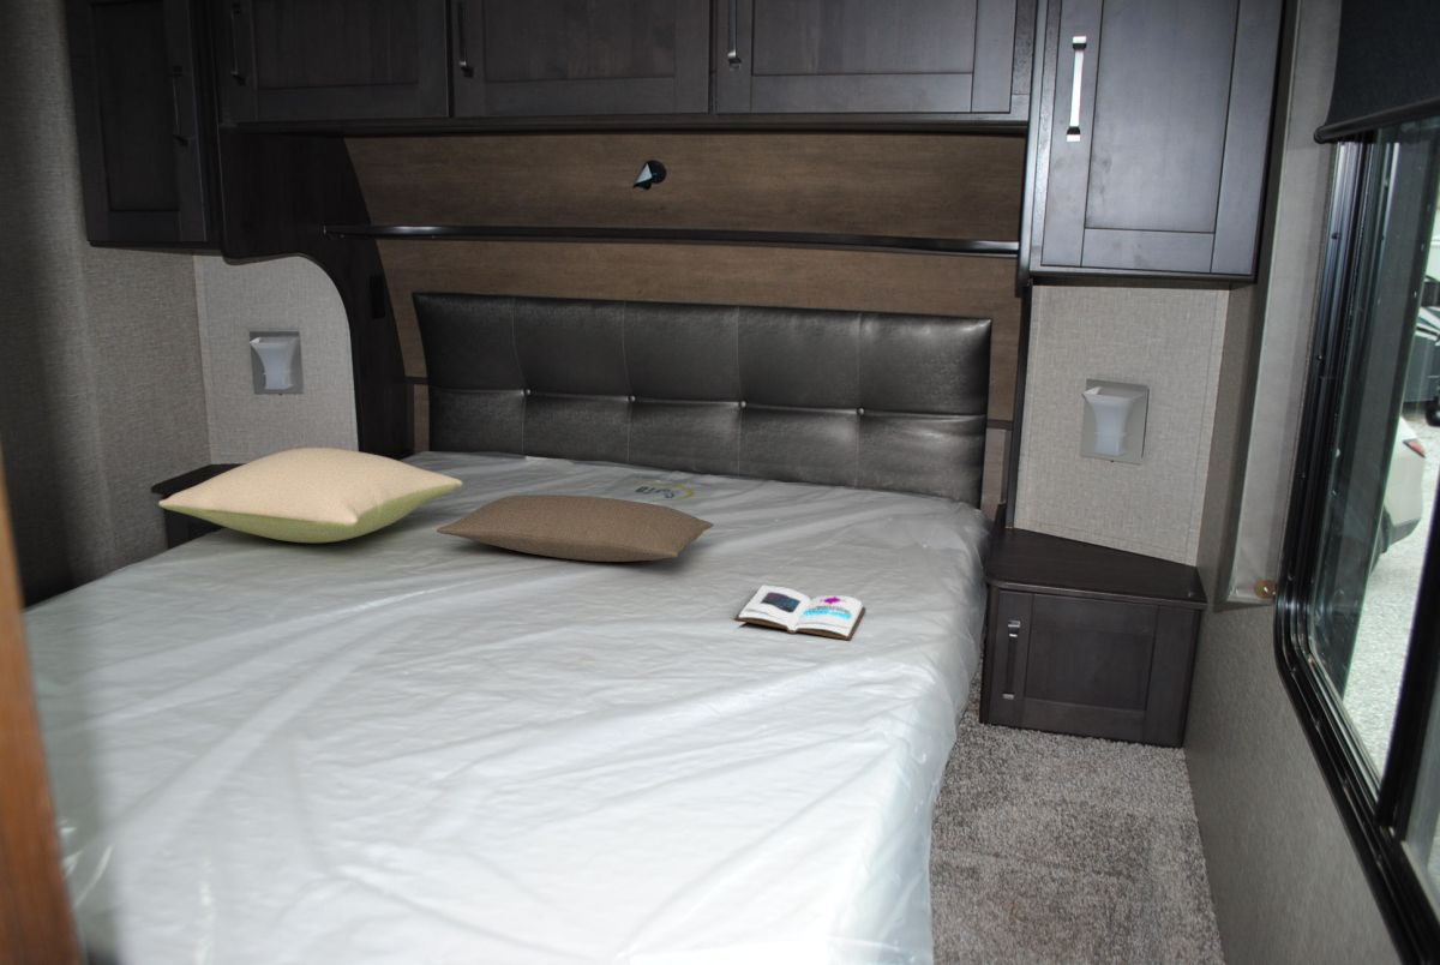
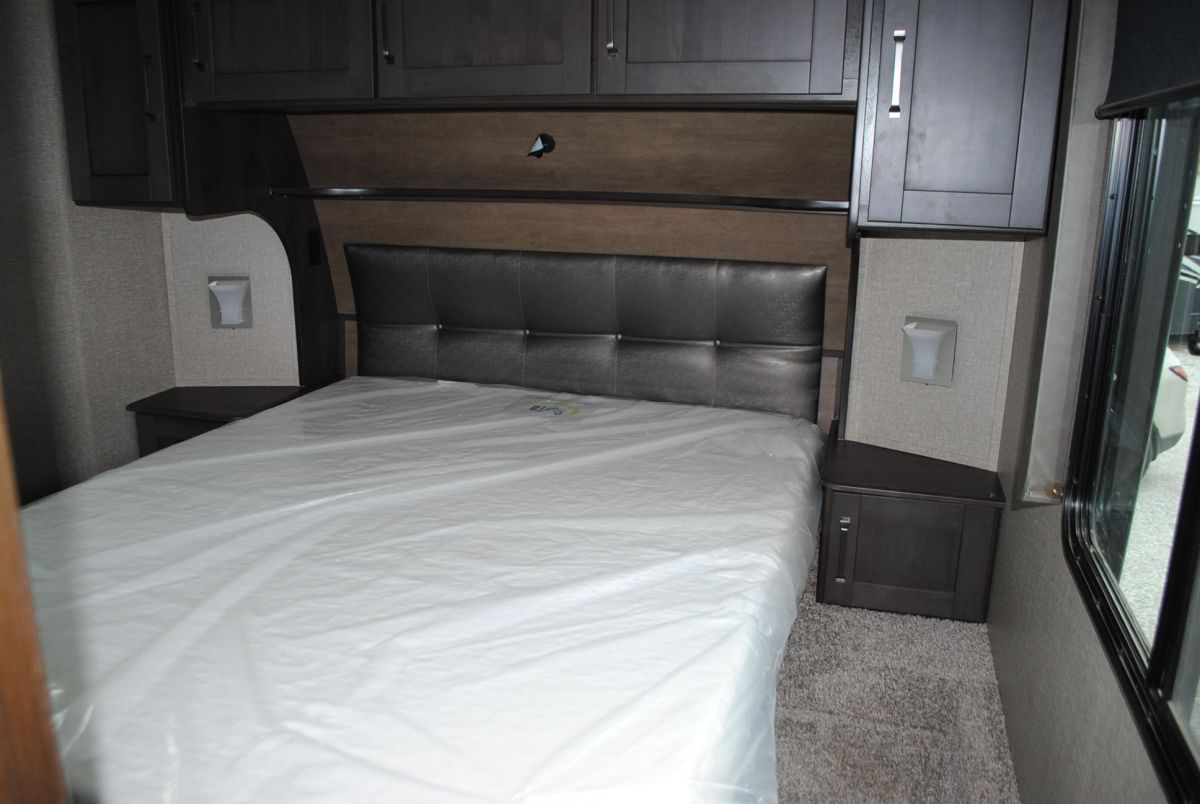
- pillow [157,446,464,544]
- book [734,583,868,642]
- pillow [436,493,715,563]
